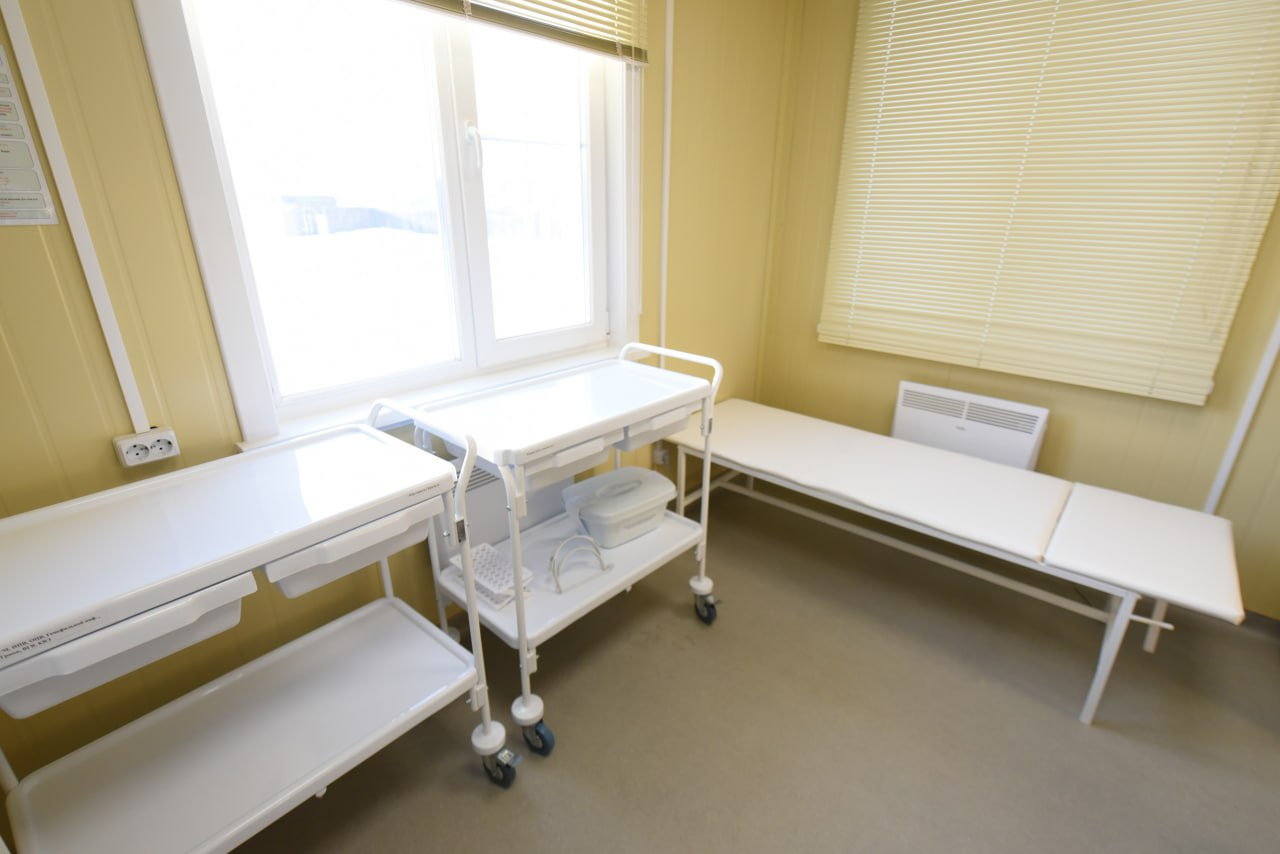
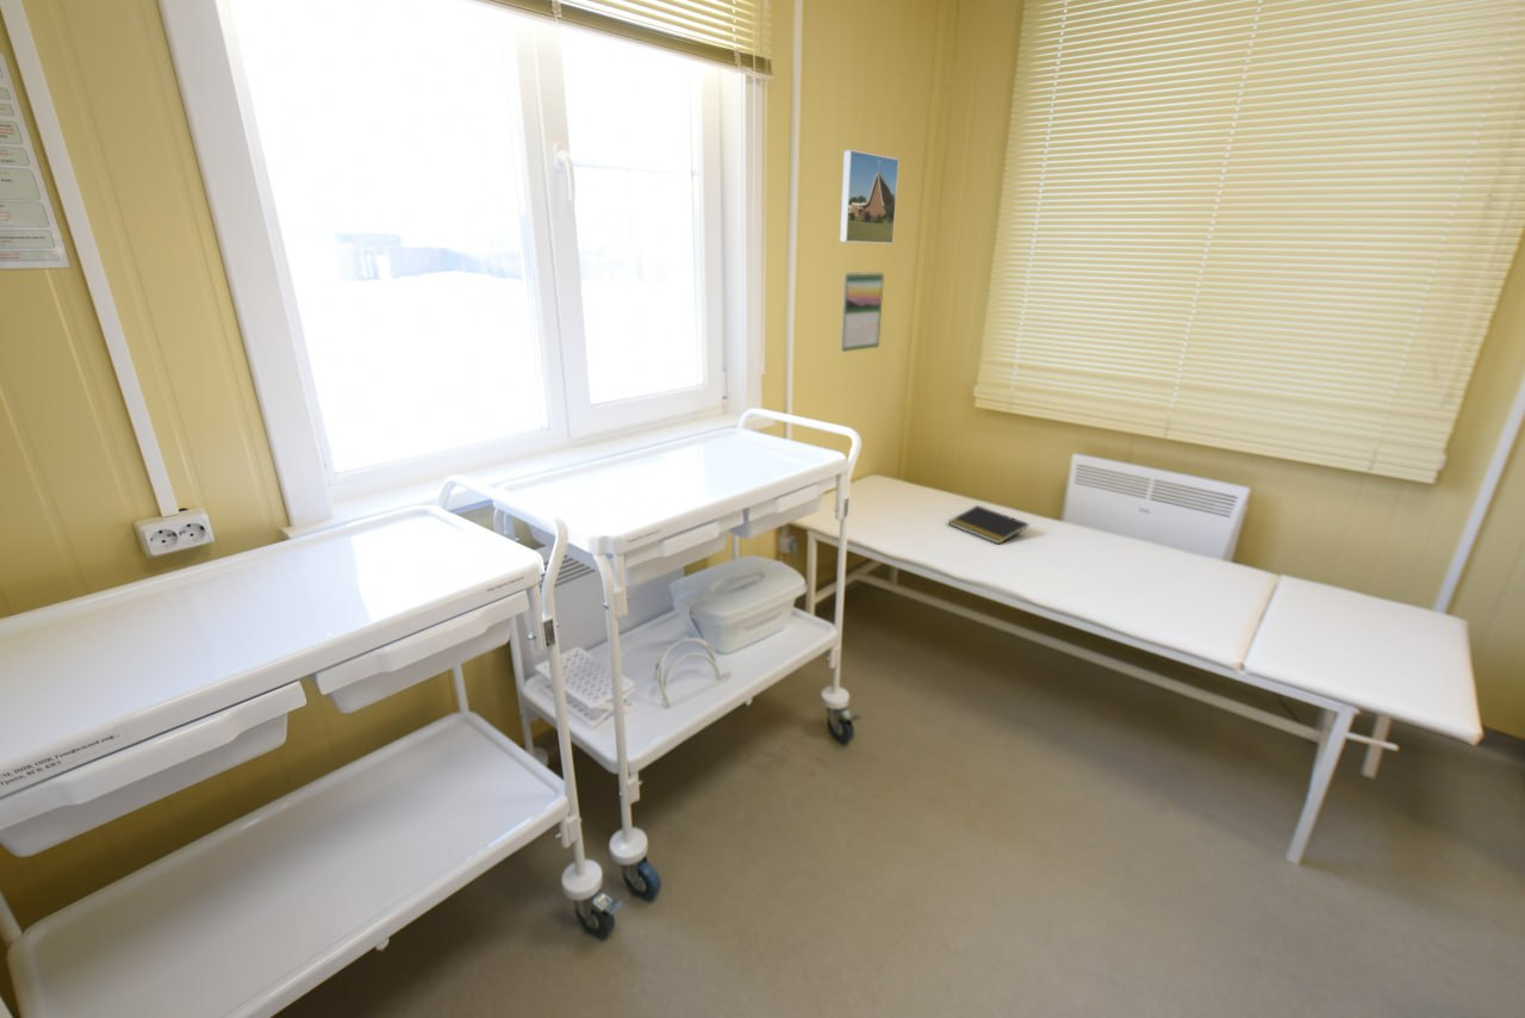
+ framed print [839,149,901,246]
+ notepad [947,504,1029,545]
+ calendar [840,269,885,353]
